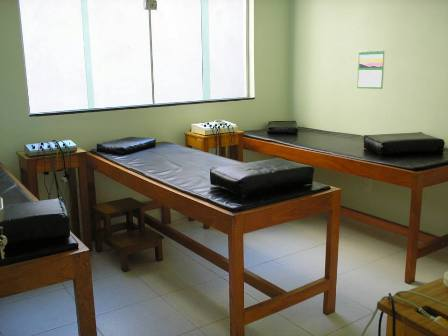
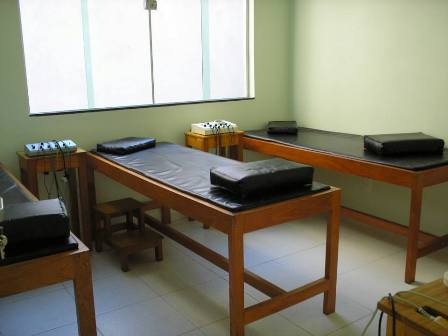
- calendar [356,49,386,90]
